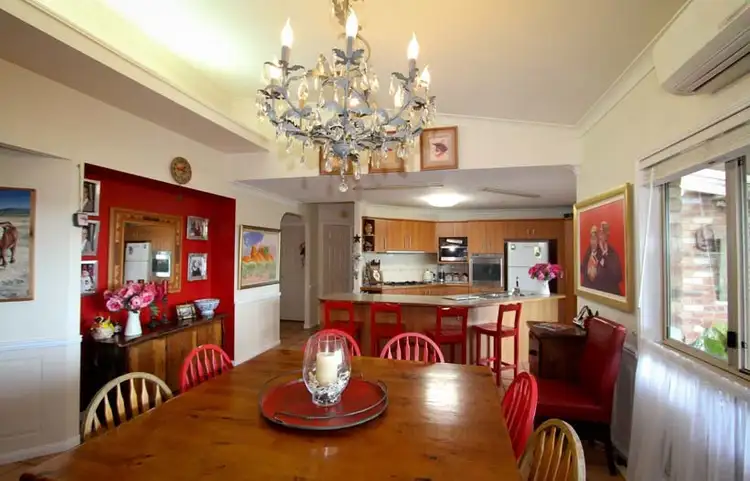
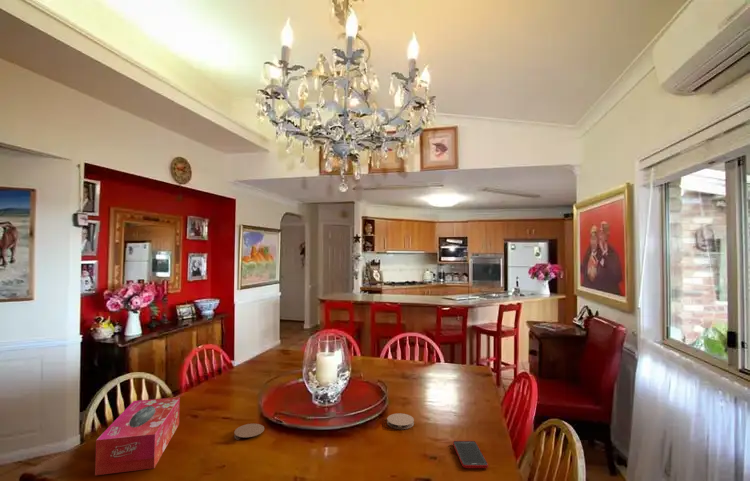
+ coaster [386,412,415,430]
+ cell phone [452,440,489,469]
+ coaster [233,423,265,441]
+ tissue box [94,396,181,476]
